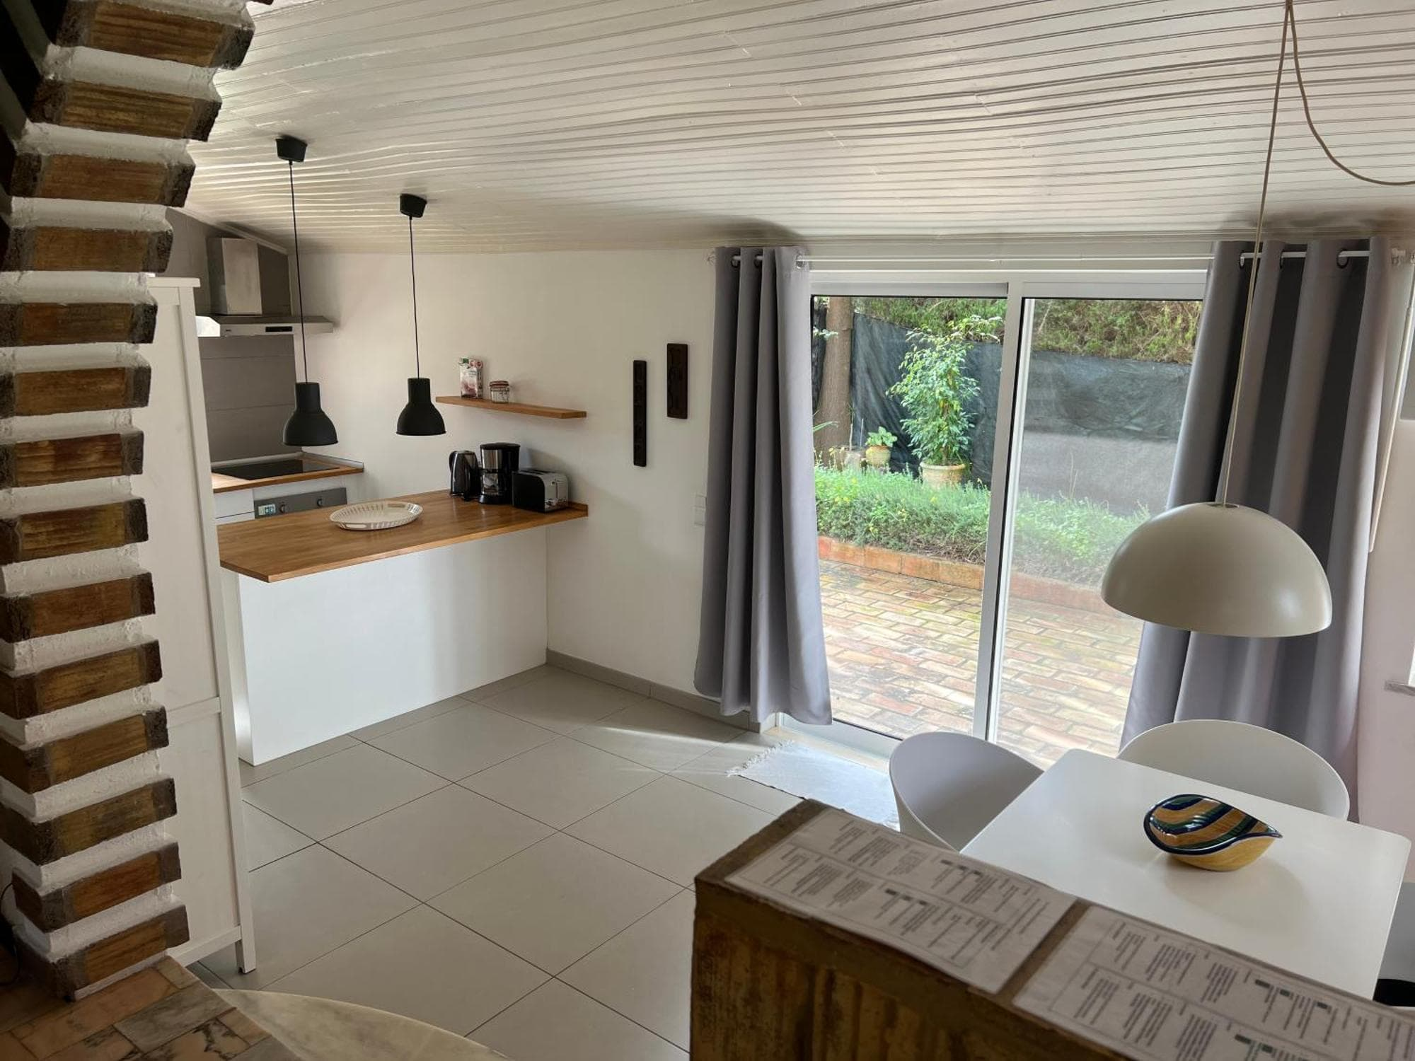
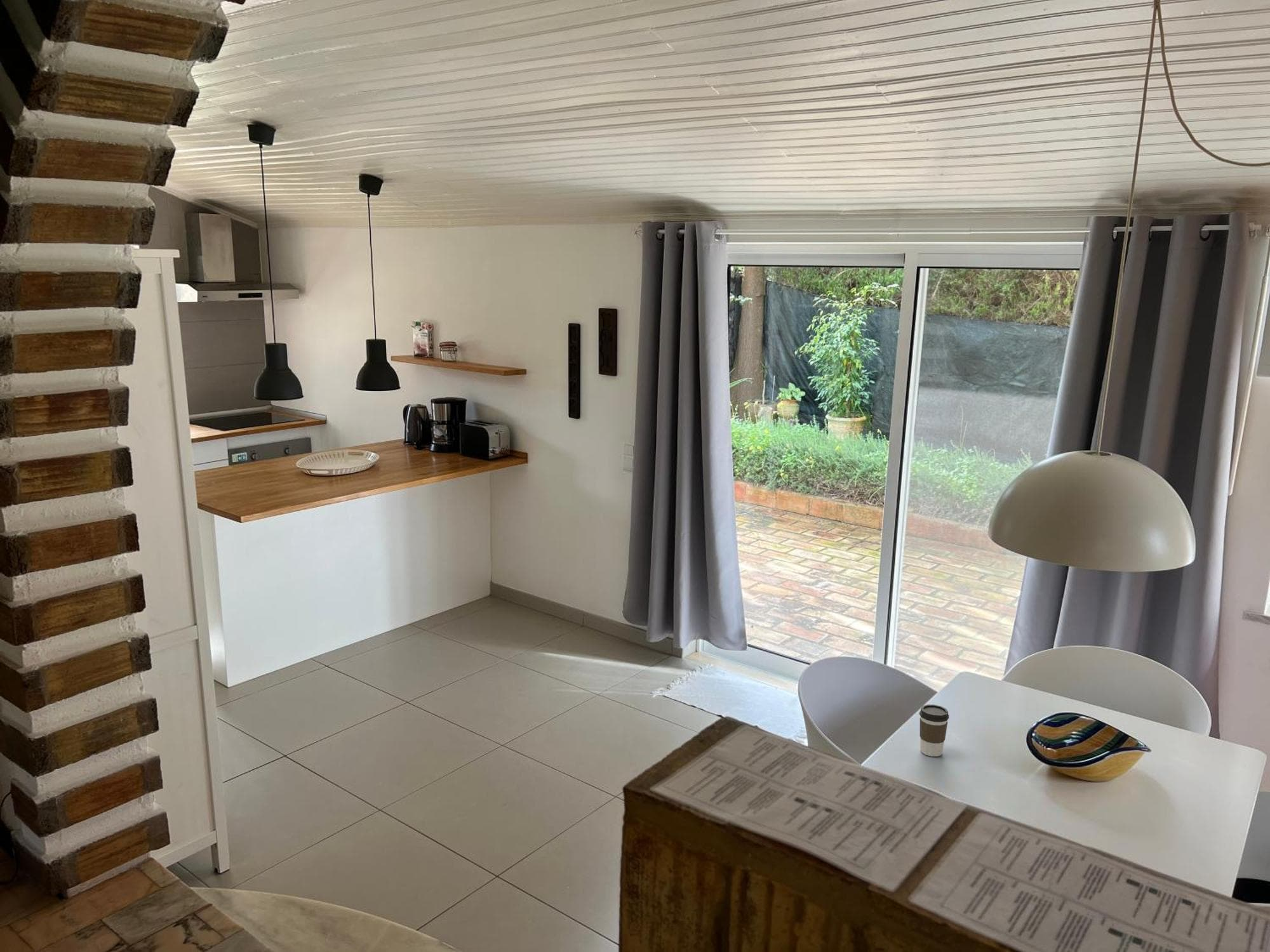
+ coffee cup [919,704,950,757]
